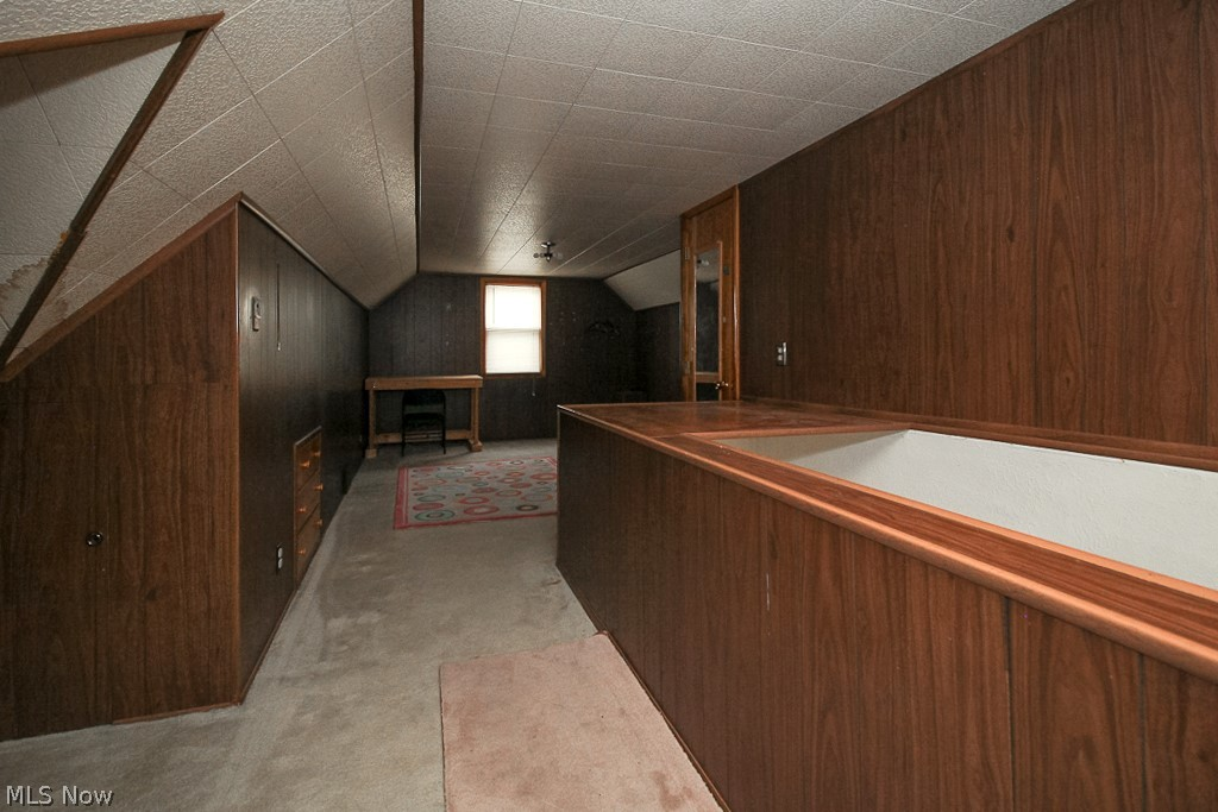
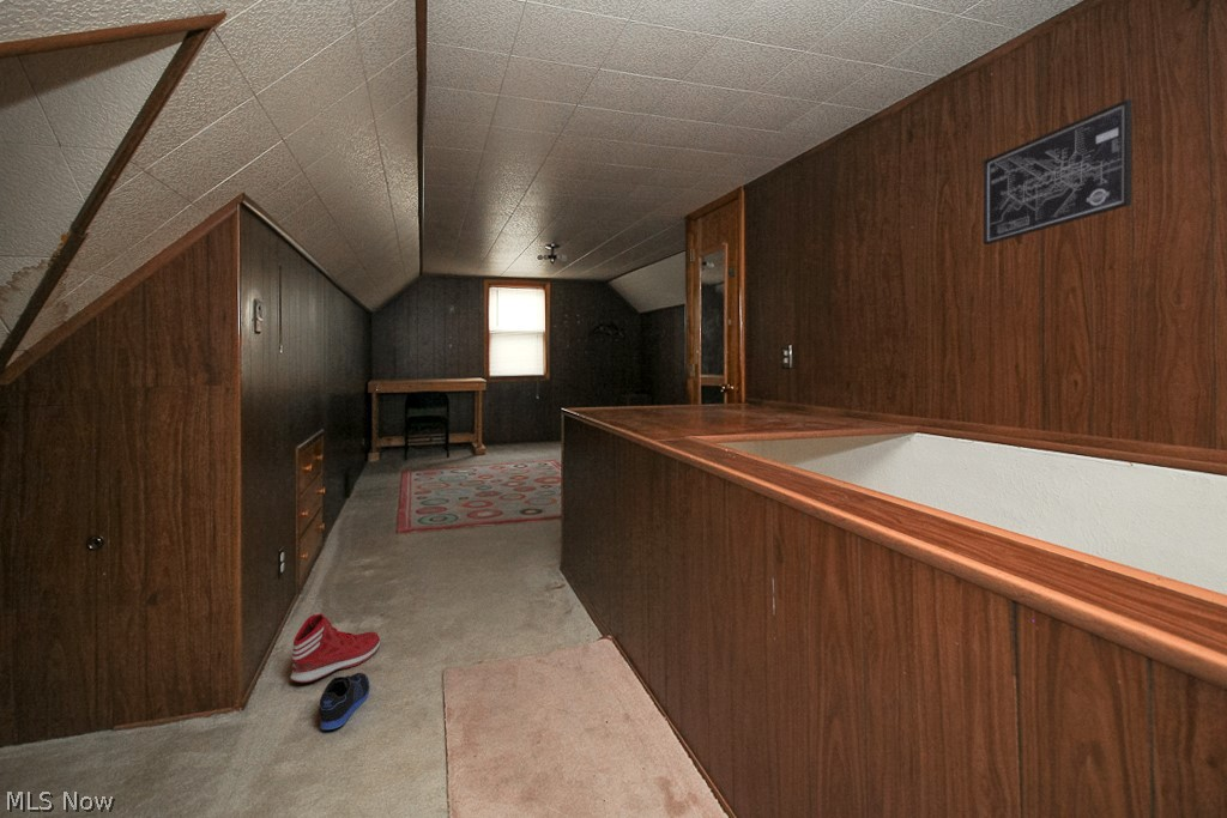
+ sneaker [318,672,370,731]
+ wall art [983,98,1134,246]
+ sneaker [290,612,382,684]
